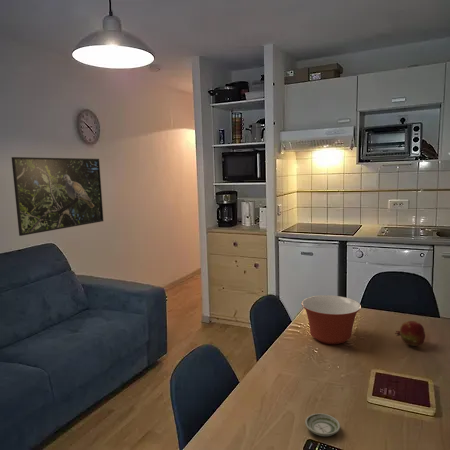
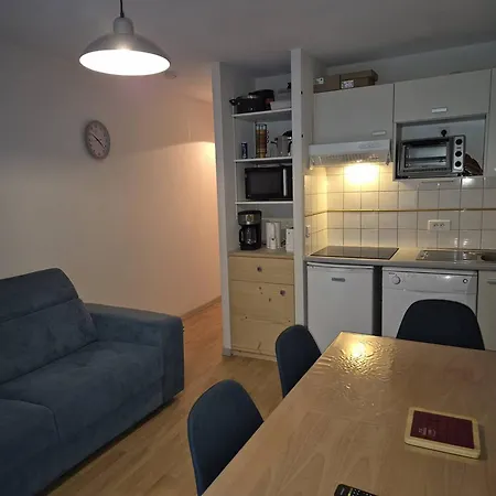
- fruit [394,320,426,347]
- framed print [11,156,104,237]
- mixing bowl [301,294,362,345]
- saucer [304,412,341,437]
